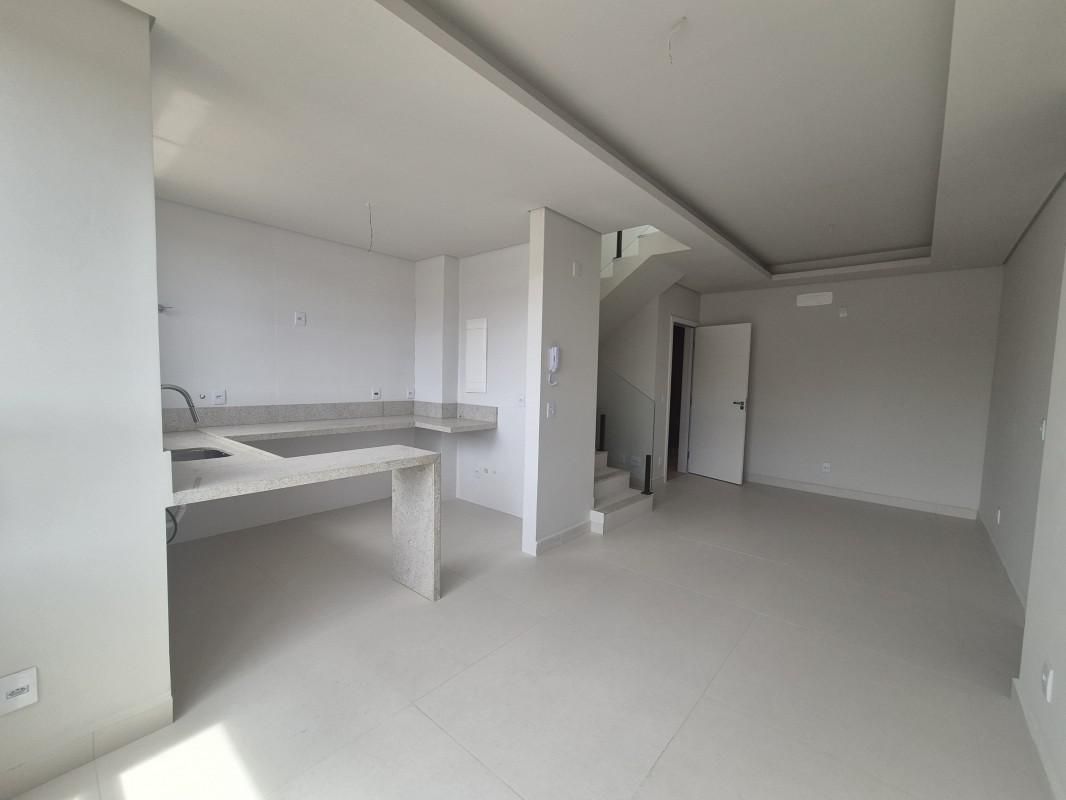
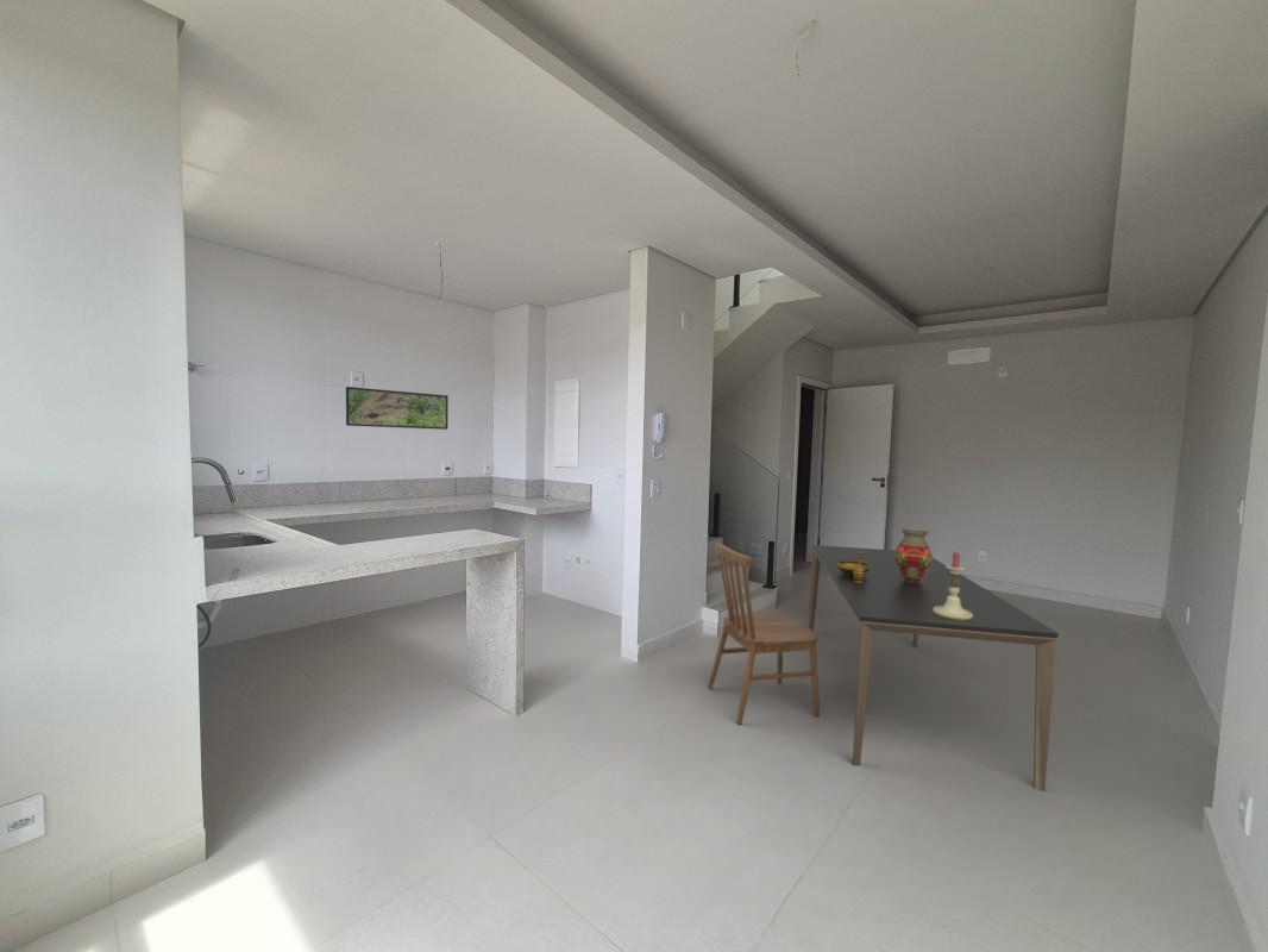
+ dining table [808,544,1060,793]
+ decorative bowl [837,551,870,583]
+ dining chair [708,541,821,726]
+ candlestick [934,551,973,620]
+ vase [894,527,934,583]
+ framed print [345,386,450,431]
